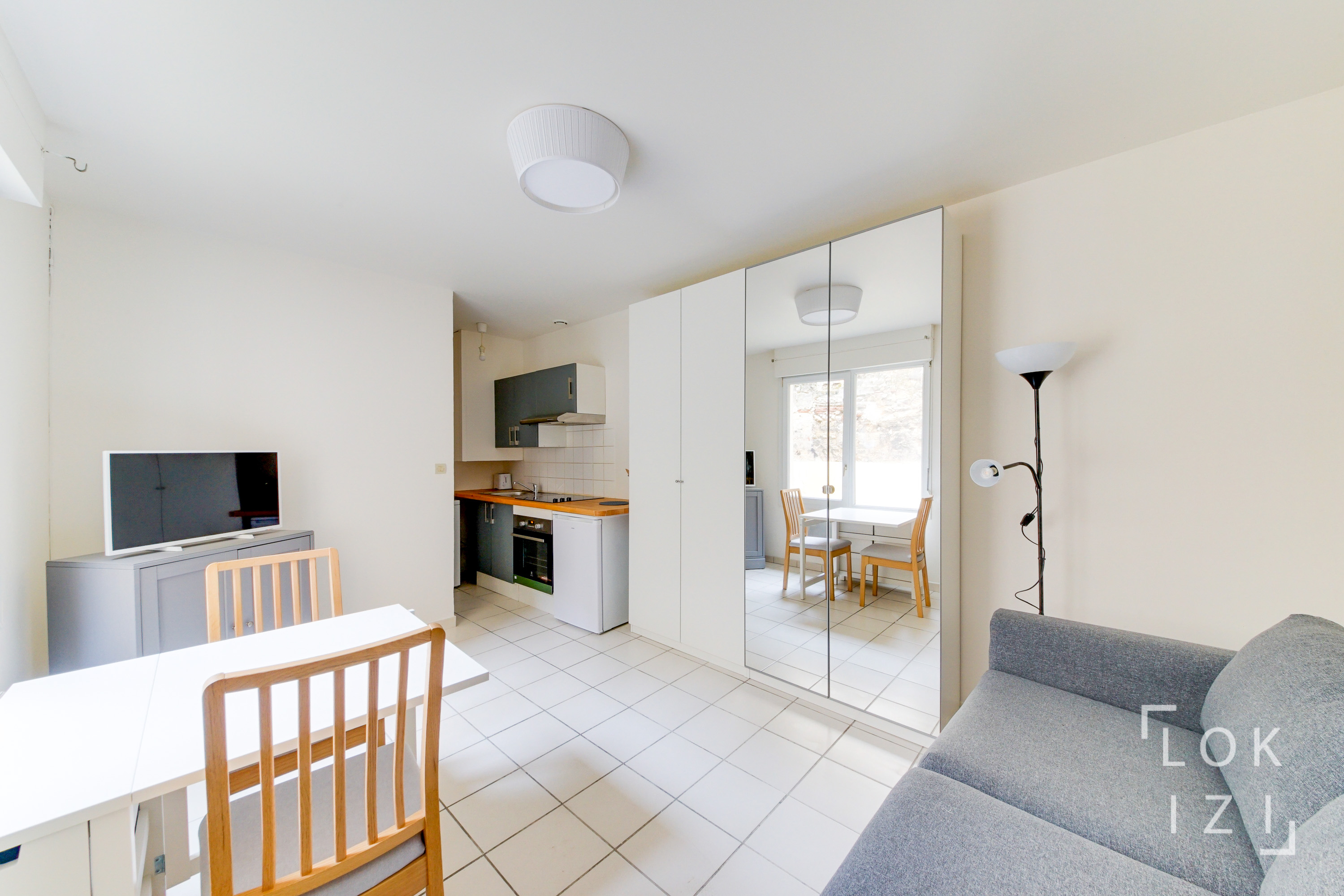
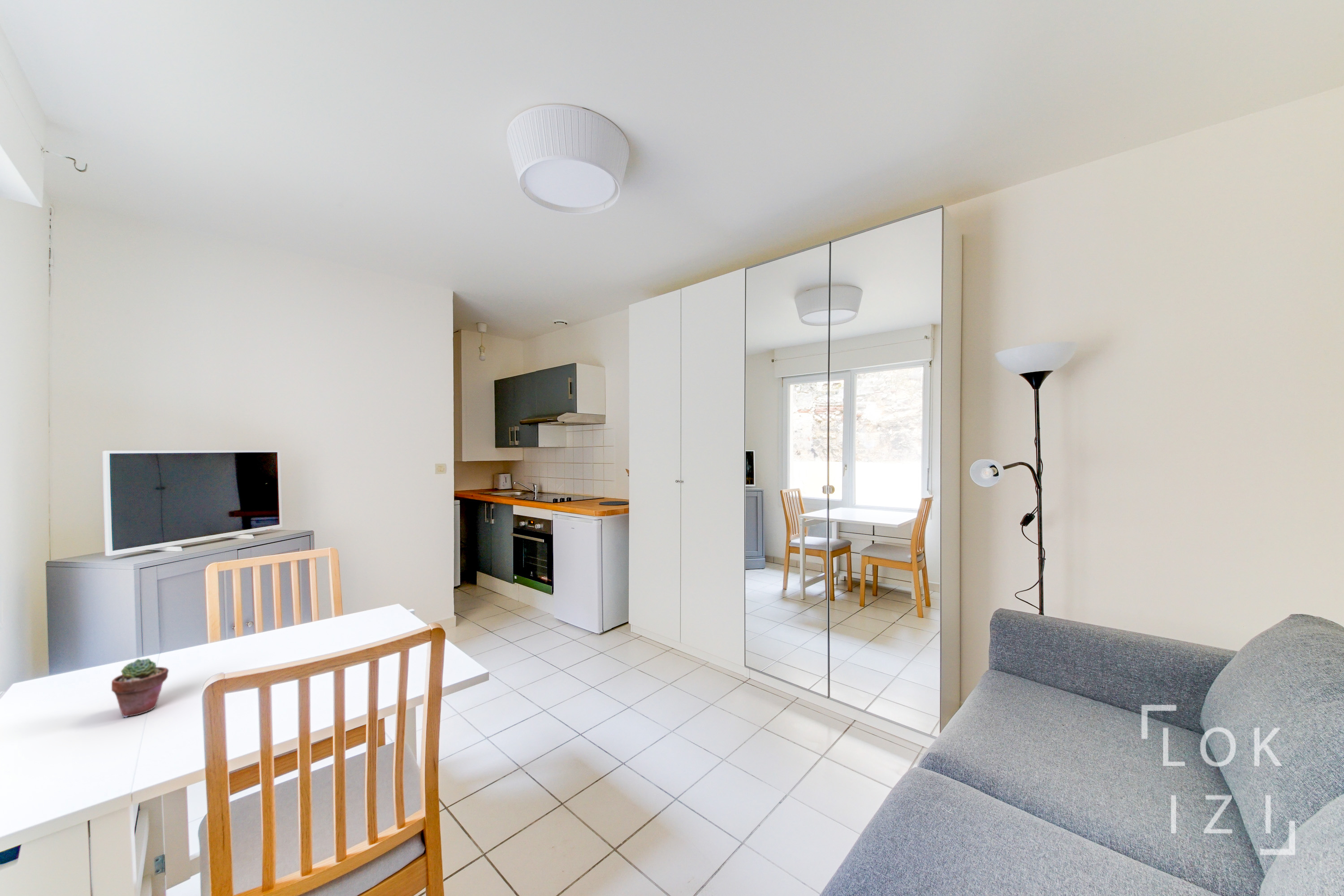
+ potted succulent [111,658,169,718]
